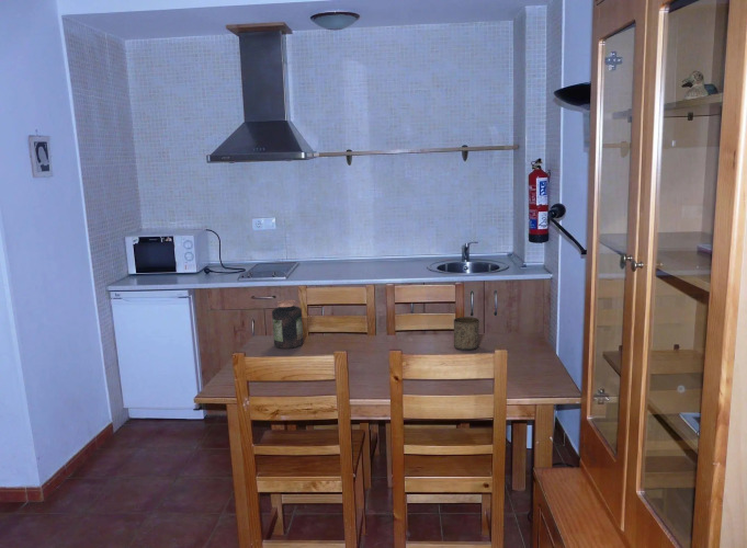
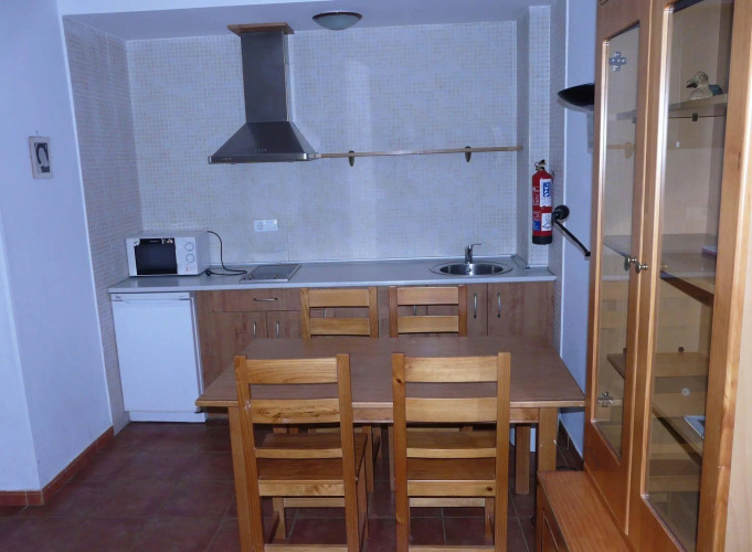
- jar [271,299,305,350]
- cup [453,316,480,351]
